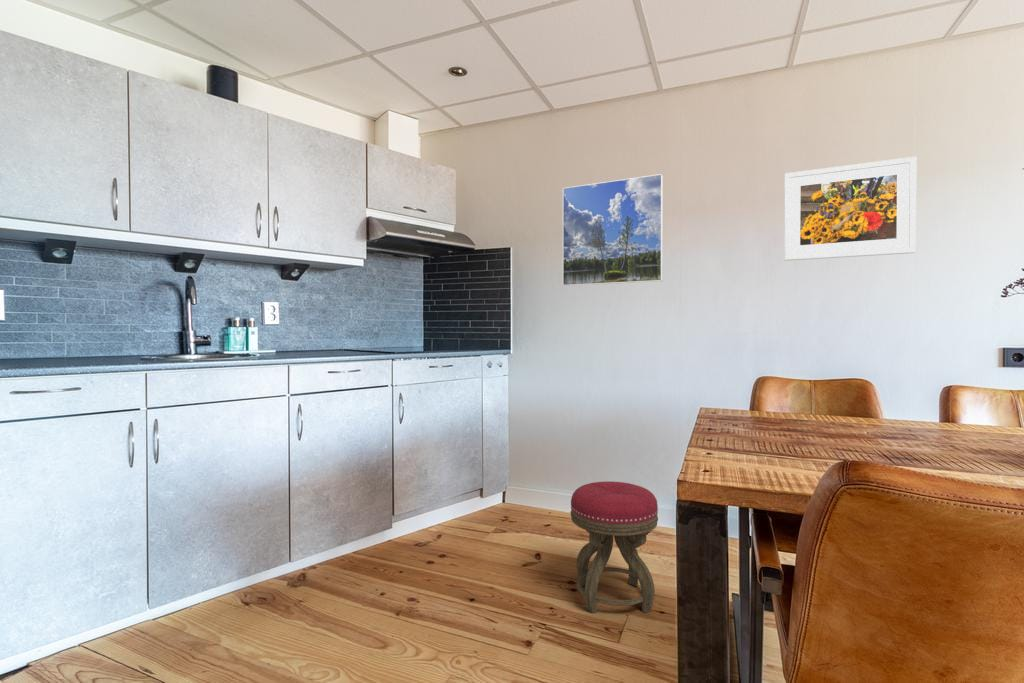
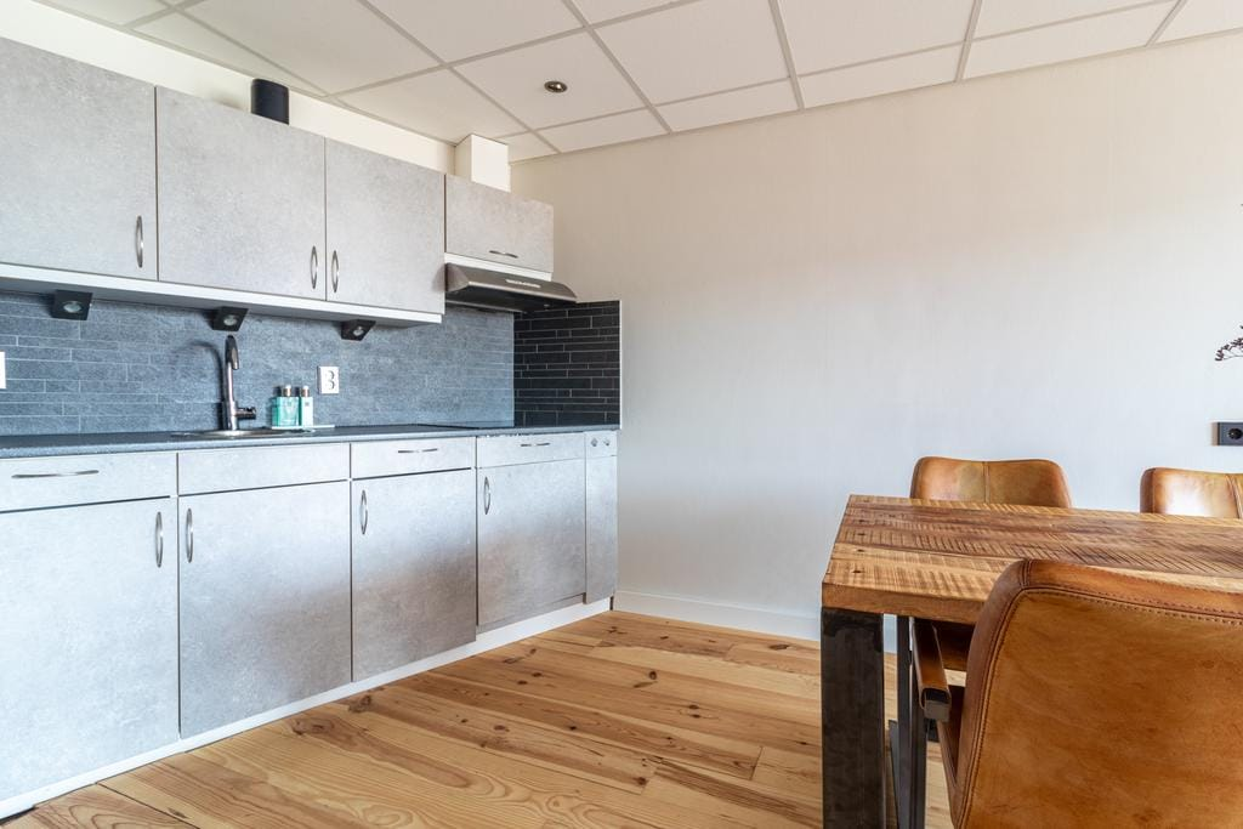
- stool [570,480,659,614]
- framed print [562,173,664,287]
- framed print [783,156,917,262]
